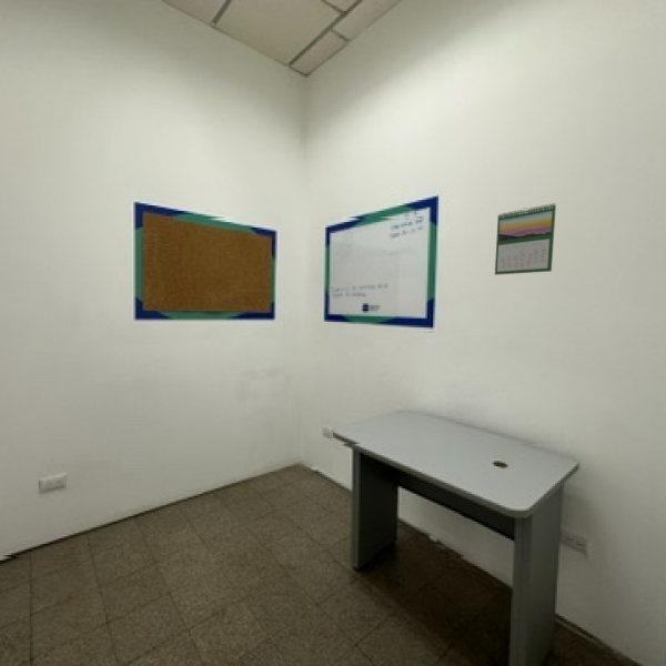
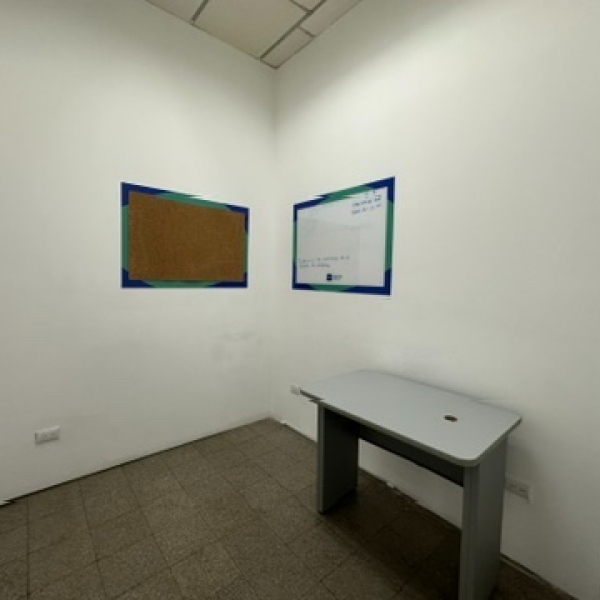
- calendar [494,202,557,276]
